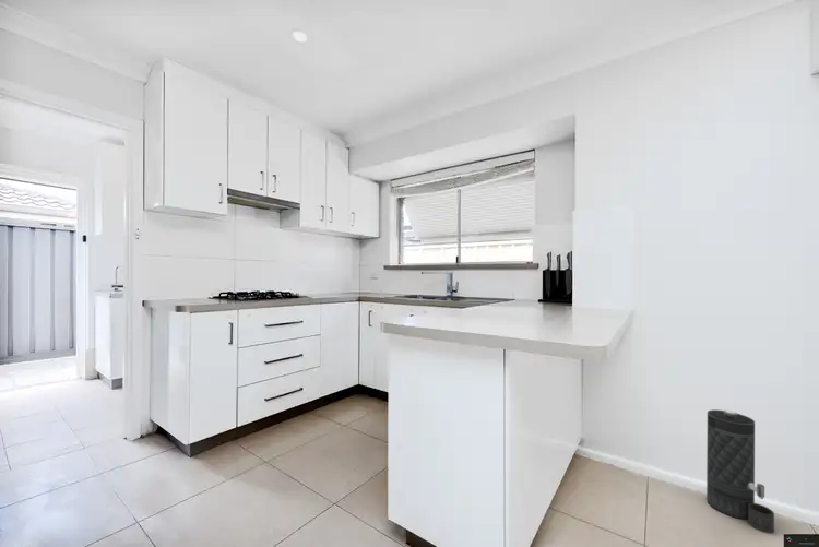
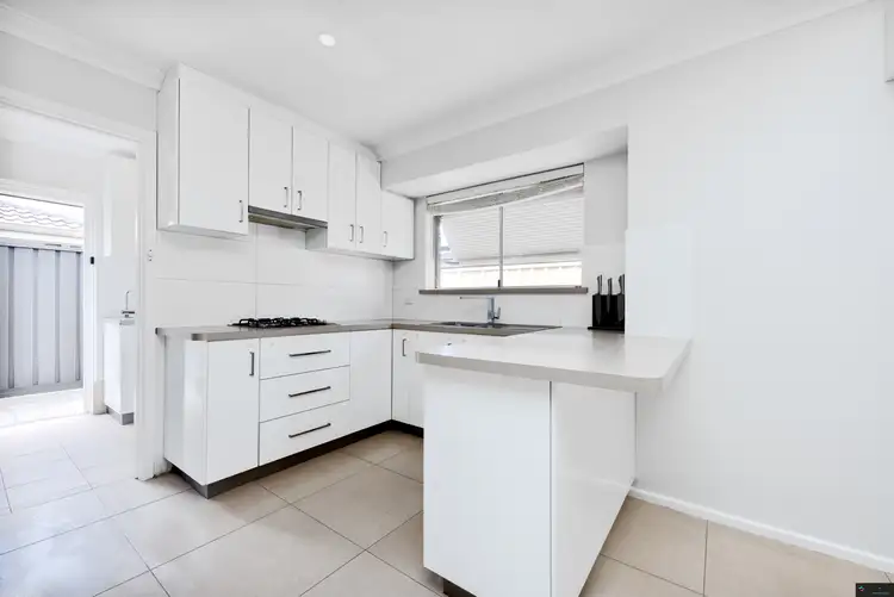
- canister [705,408,775,534]
